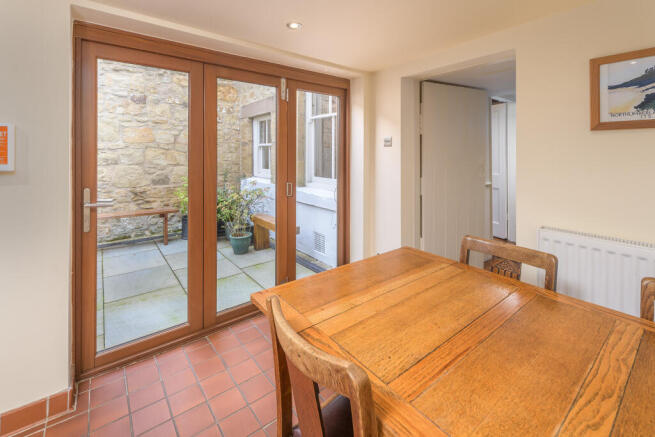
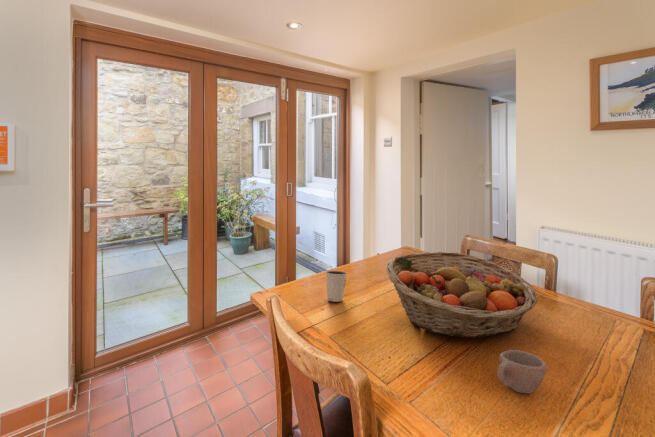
+ cup [496,349,547,394]
+ fruit basket [385,251,539,339]
+ dixie cup [325,270,348,303]
